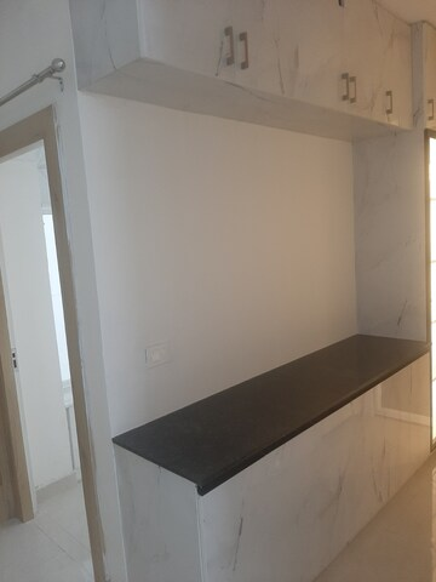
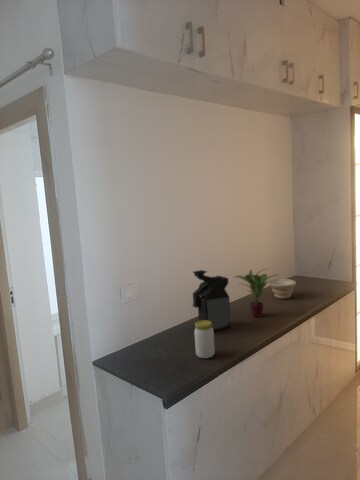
+ potted plant [232,267,279,318]
+ bowl [267,278,297,300]
+ jar [194,320,216,359]
+ coffee maker [192,269,233,332]
